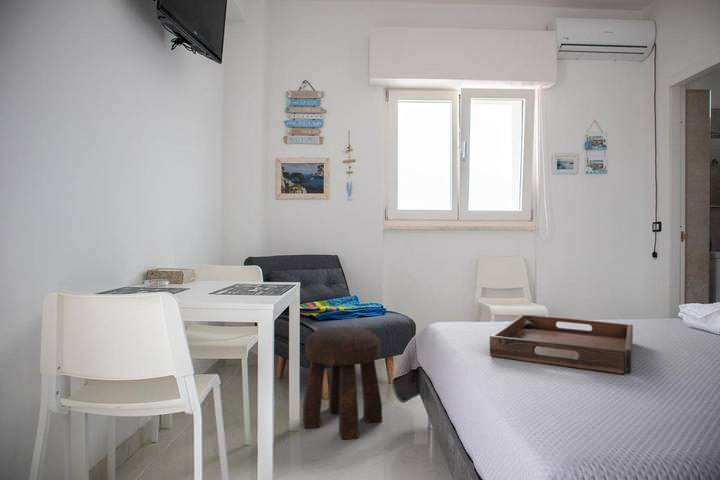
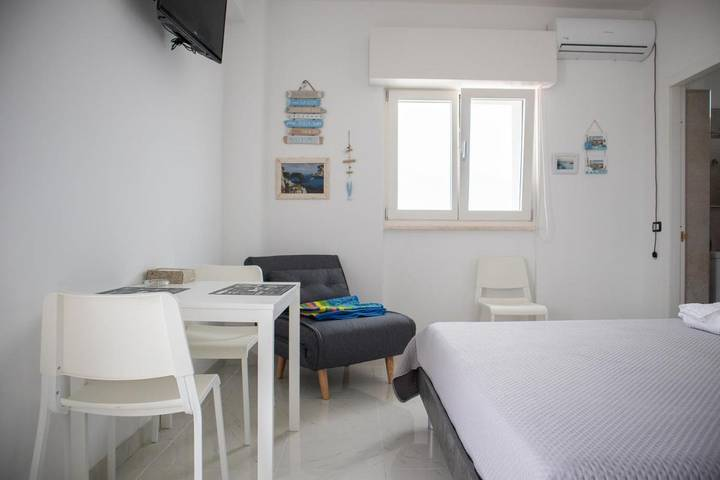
- stool [302,326,383,440]
- serving tray [489,314,634,375]
